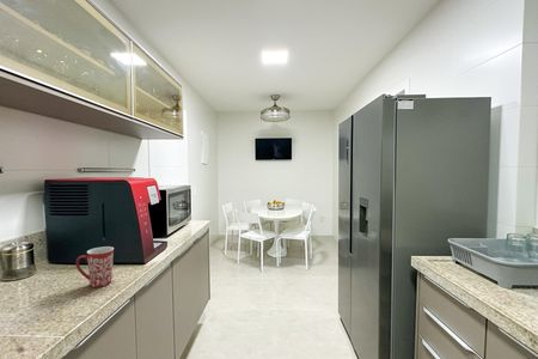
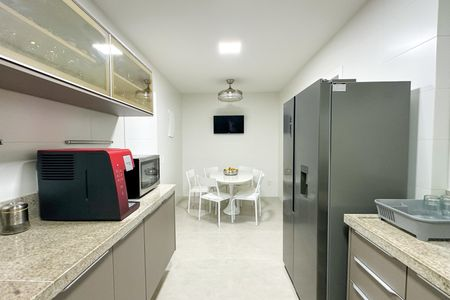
- mug [75,245,115,288]
